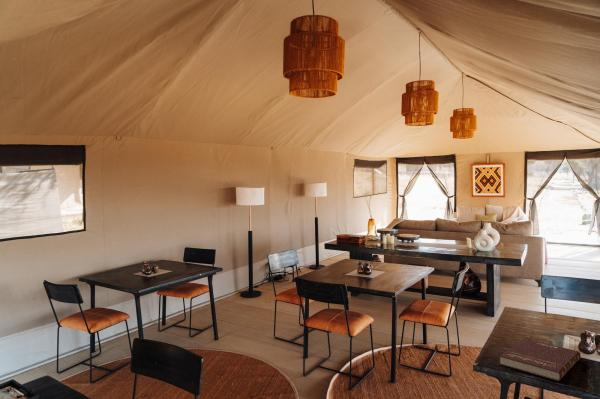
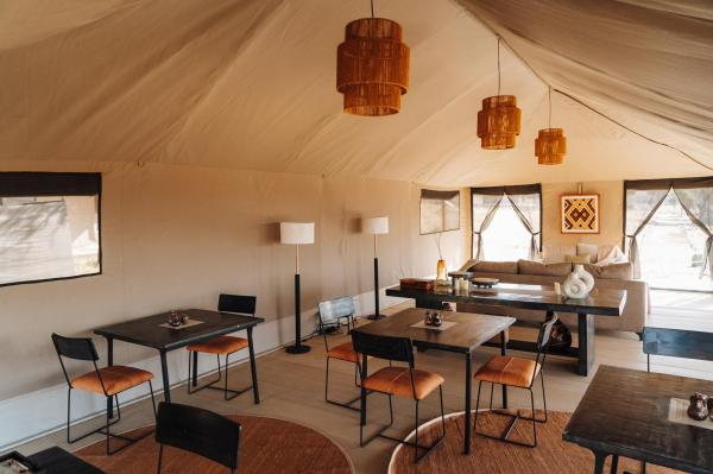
- book [499,338,582,382]
